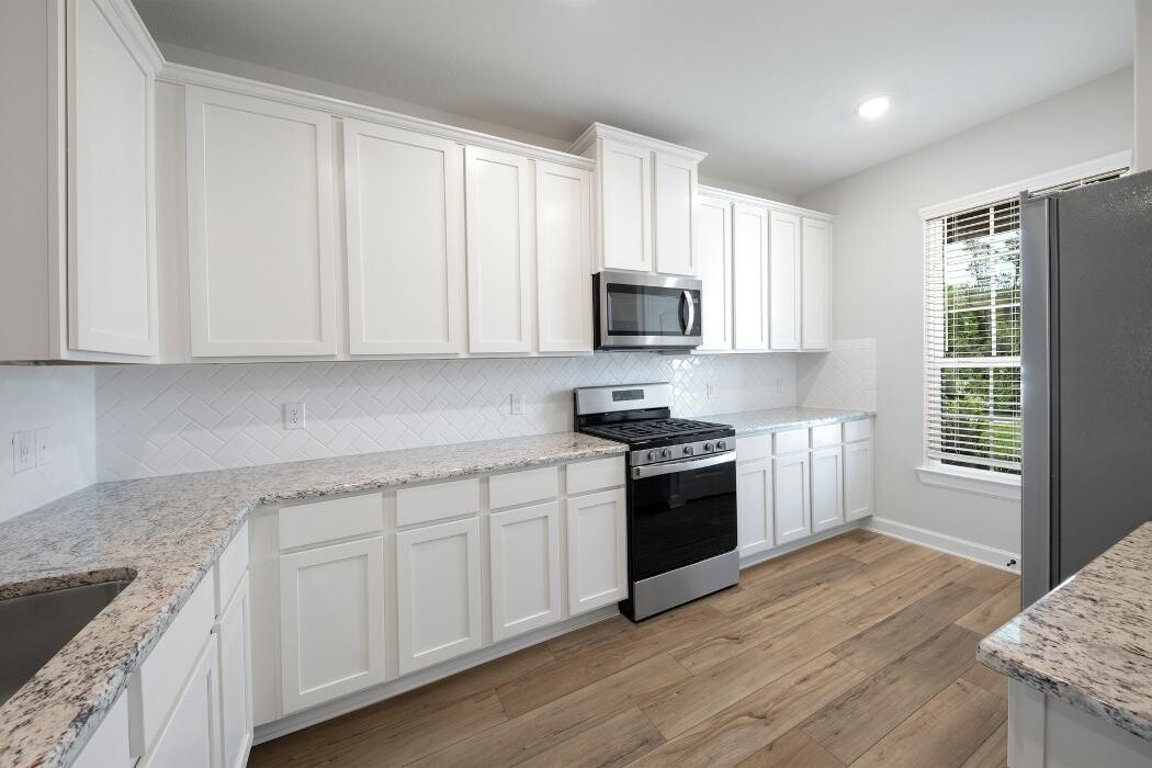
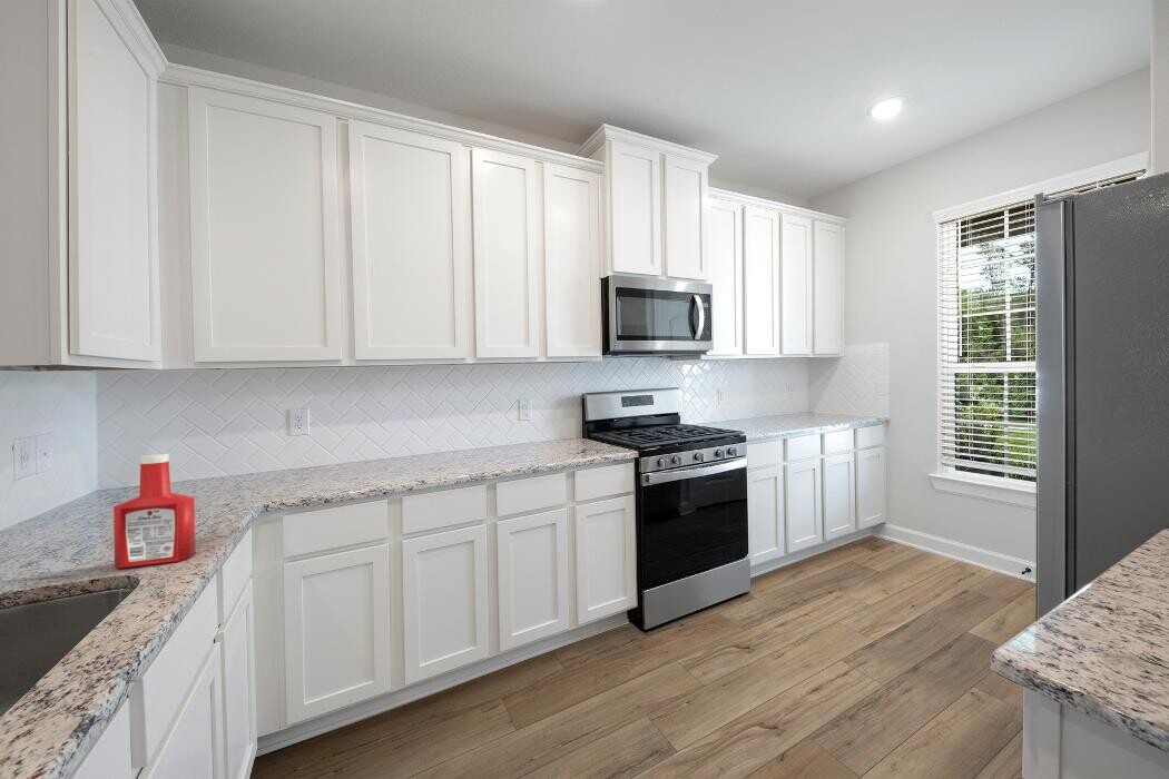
+ soap bottle [112,453,196,570]
